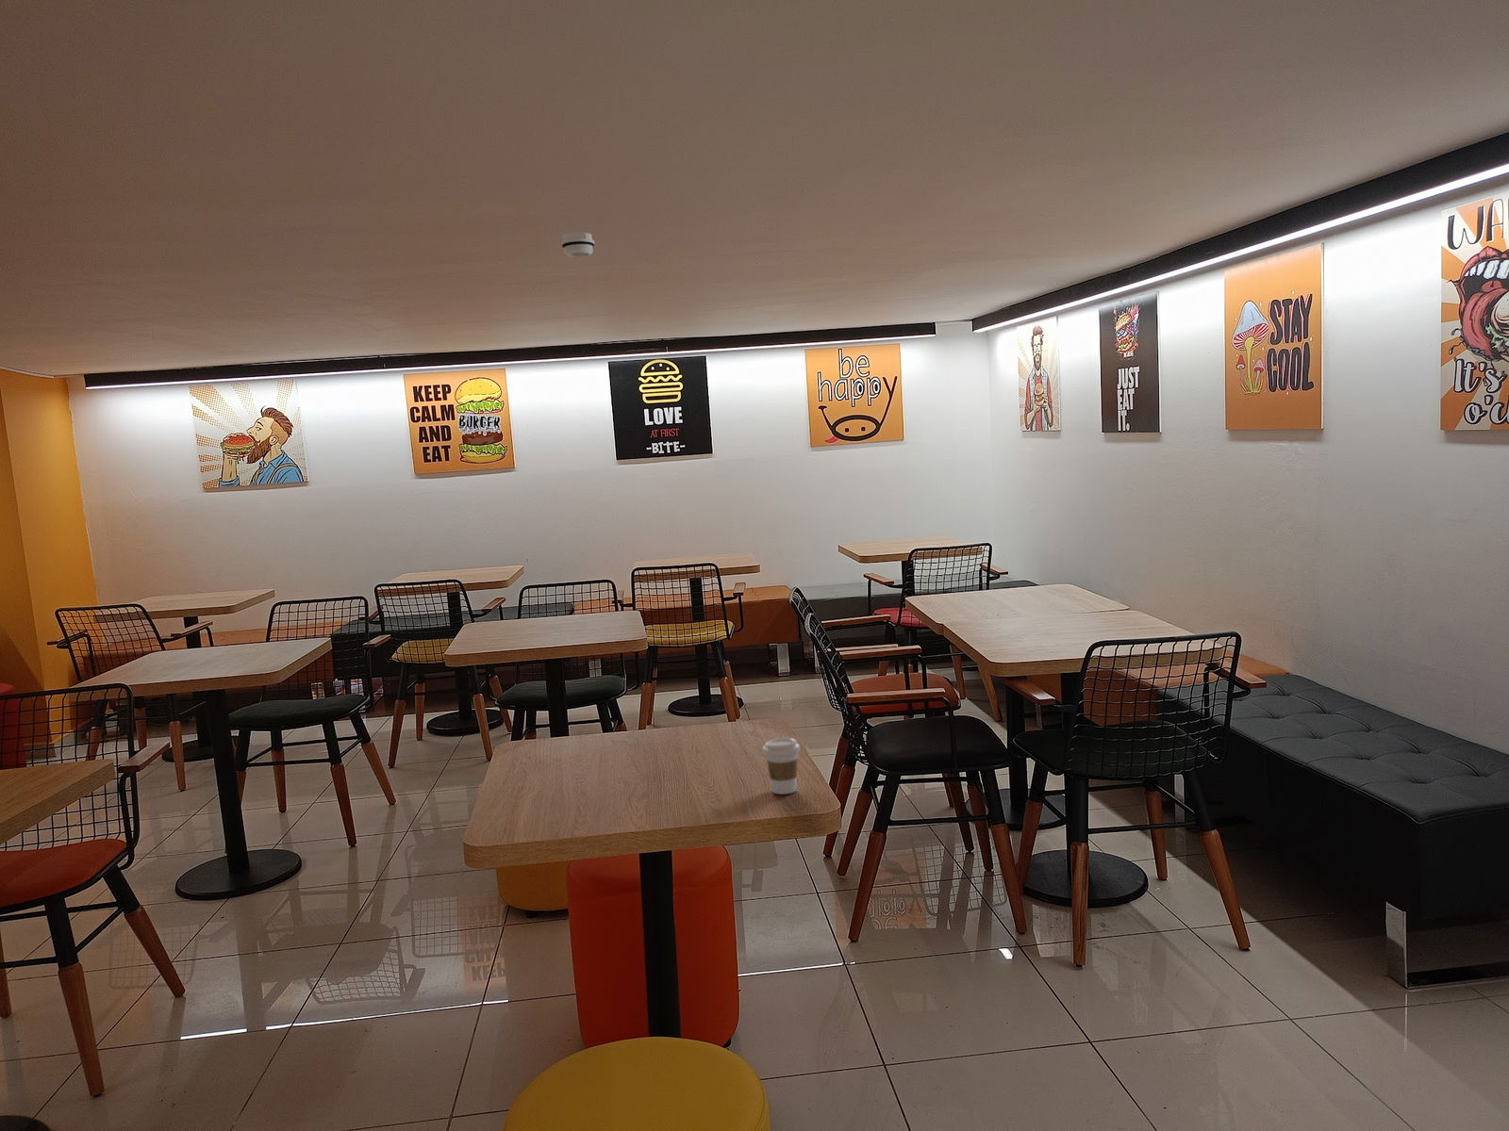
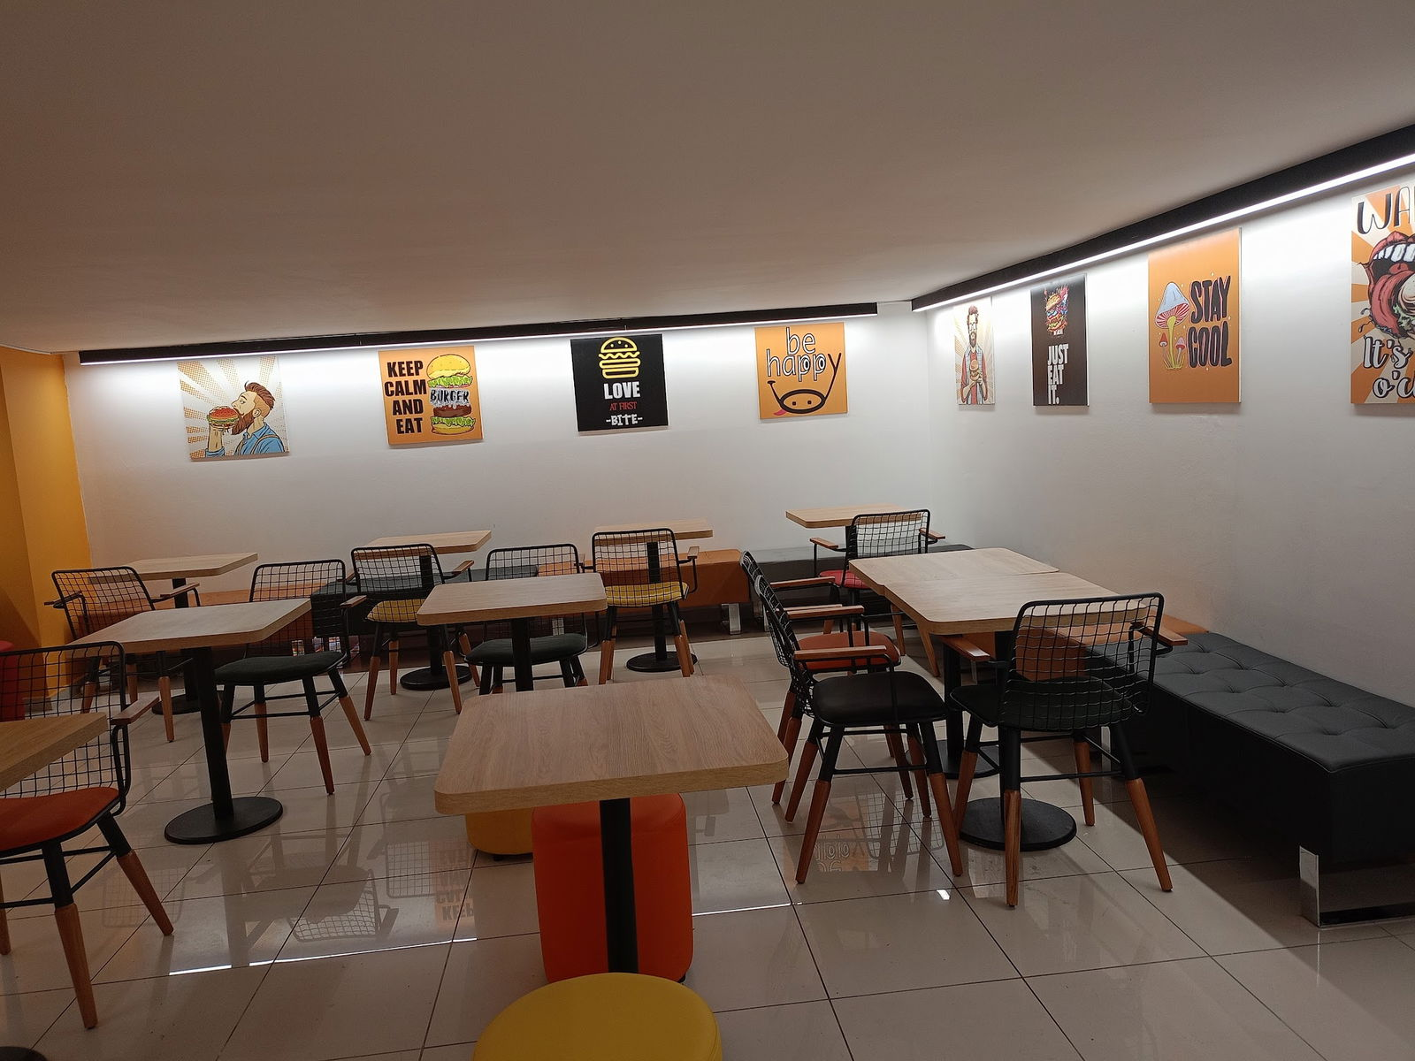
- smoke detector [560,230,595,258]
- coffee cup [762,737,801,796]
